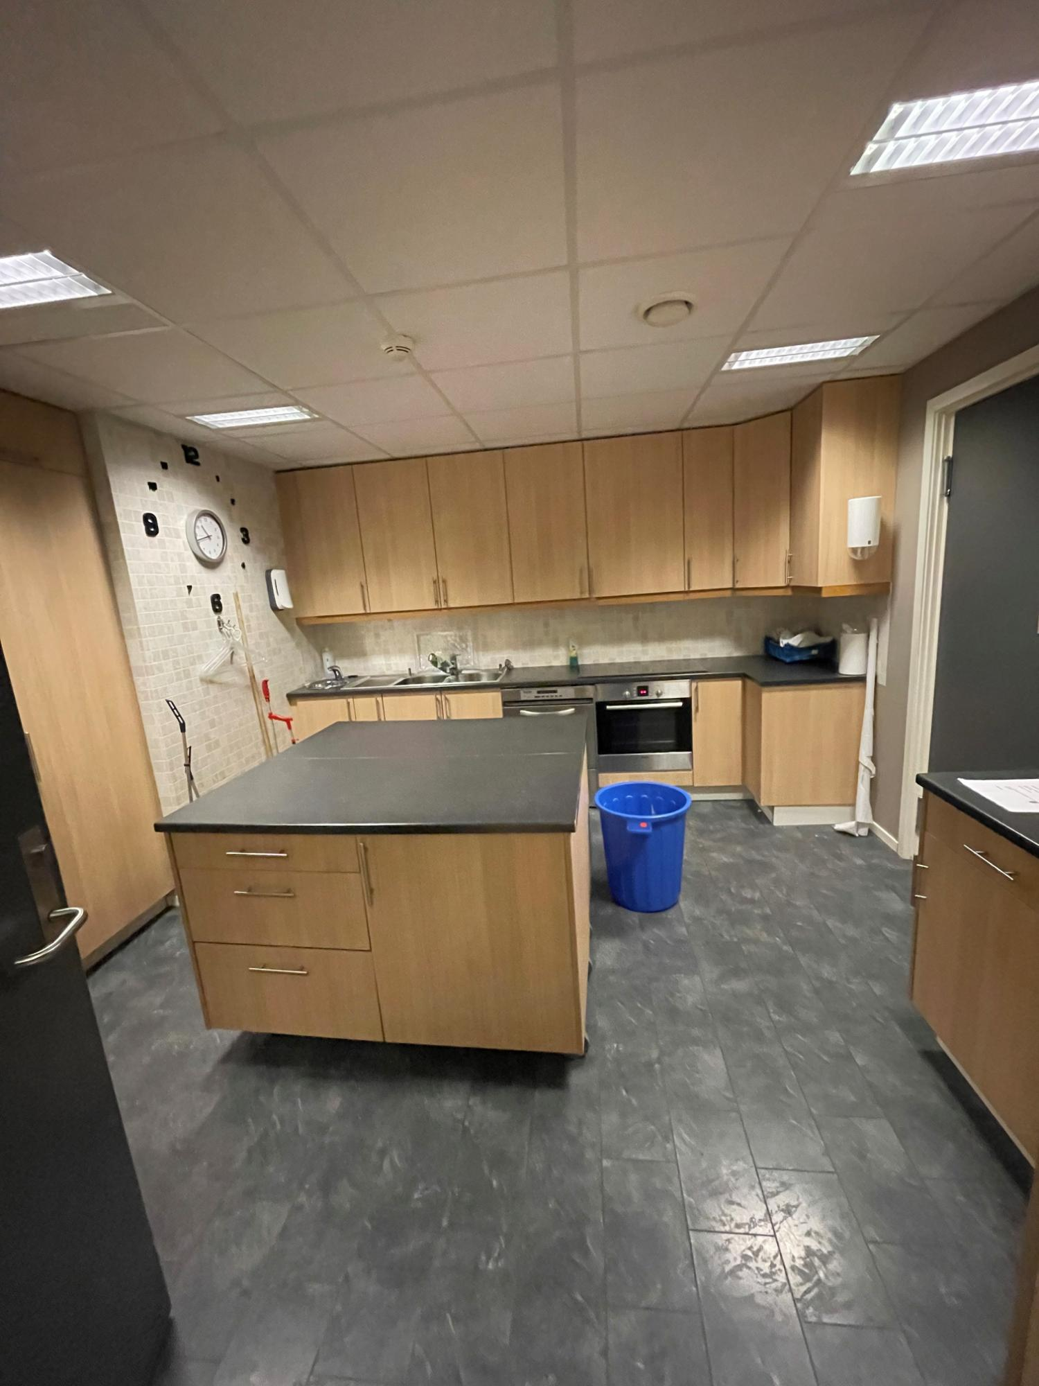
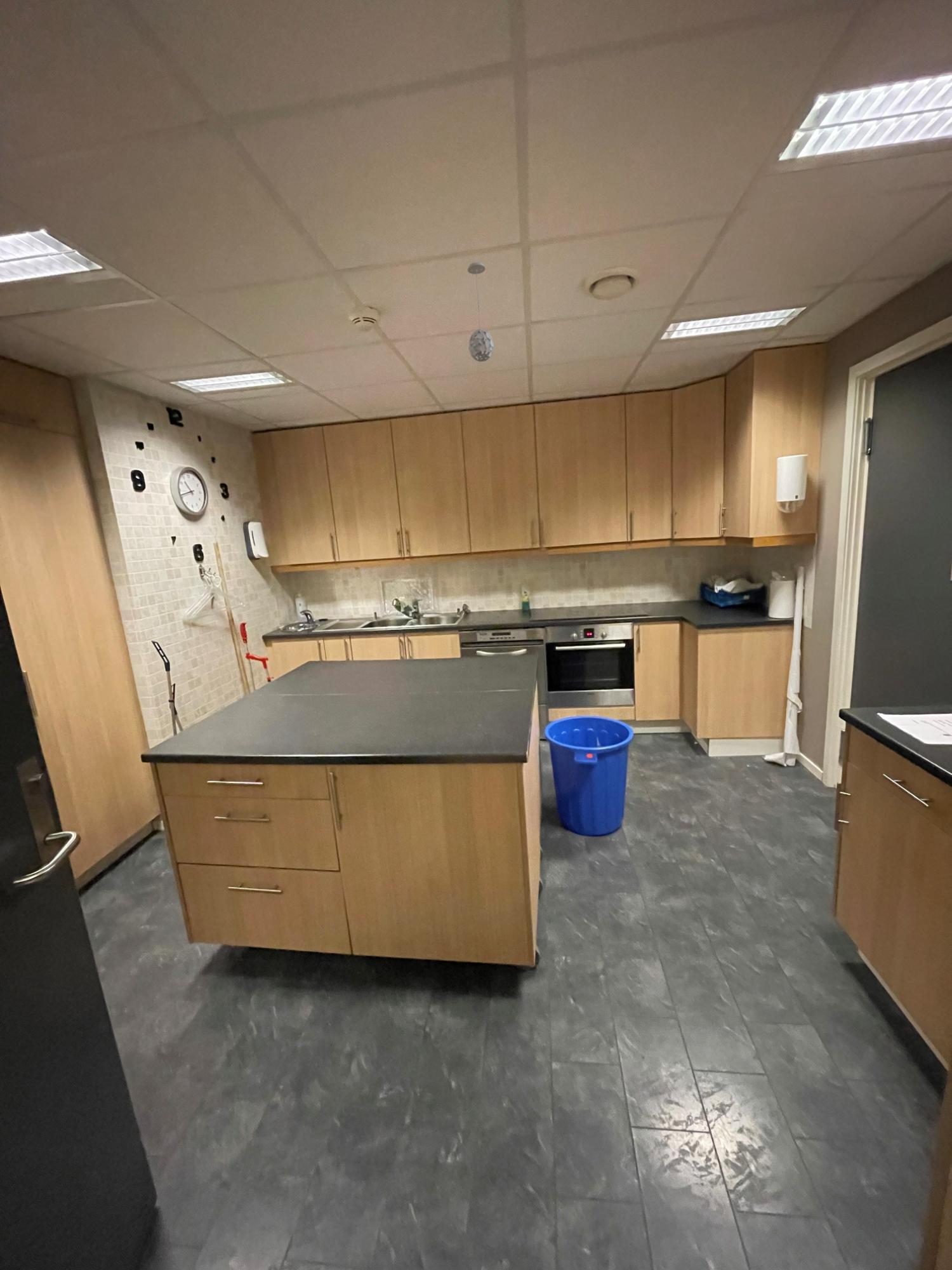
+ pendant light [467,262,494,363]
